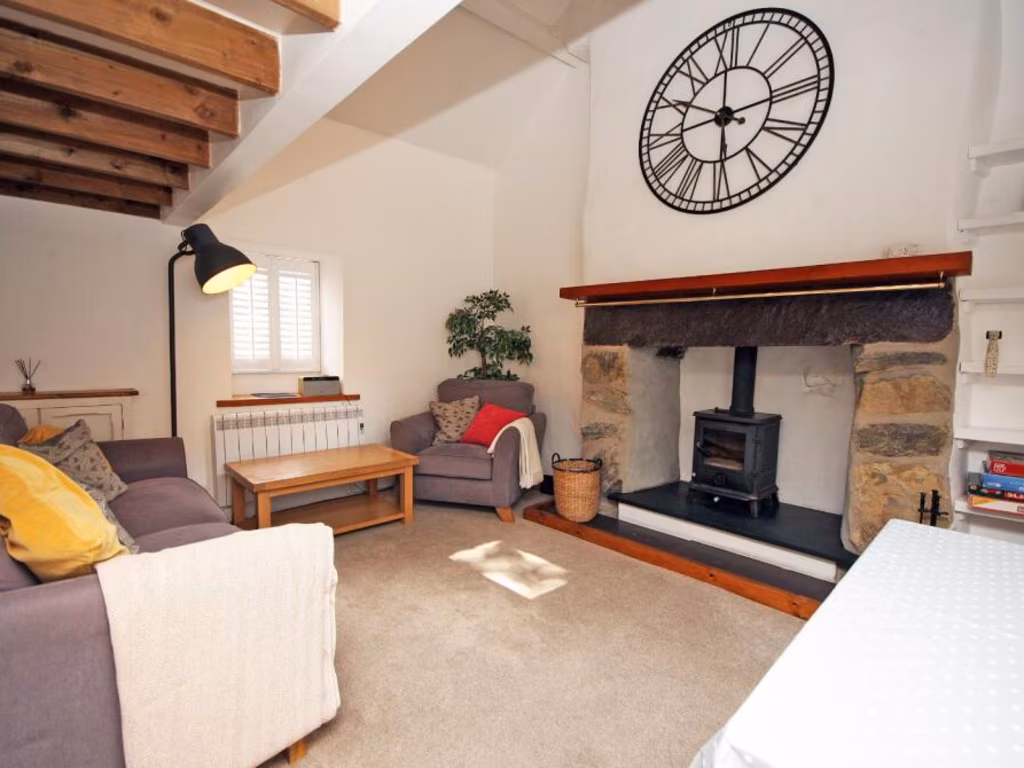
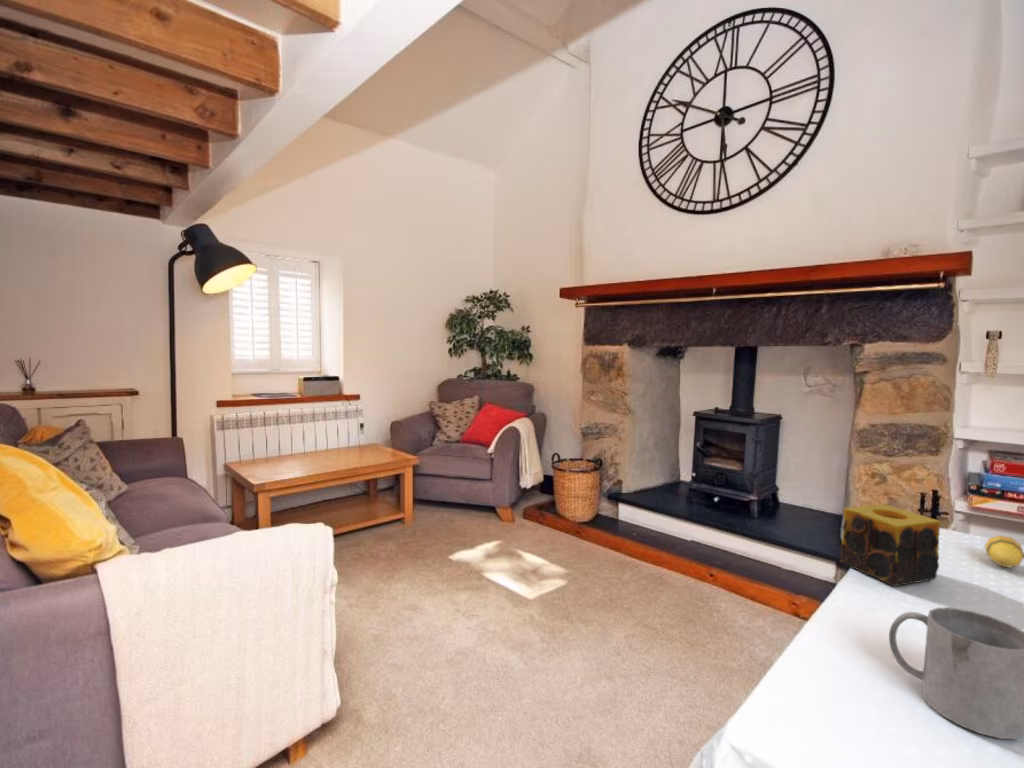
+ mug [888,607,1024,740]
+ candle [839,503,942,587]
+ decorative egg [984,534,1024,569]
